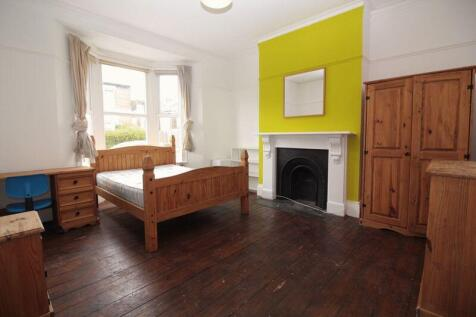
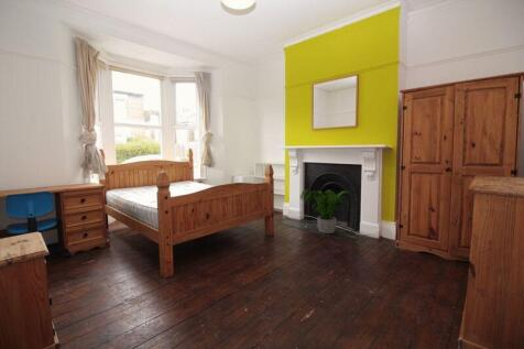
+ potted plant [299,188,356,235]
